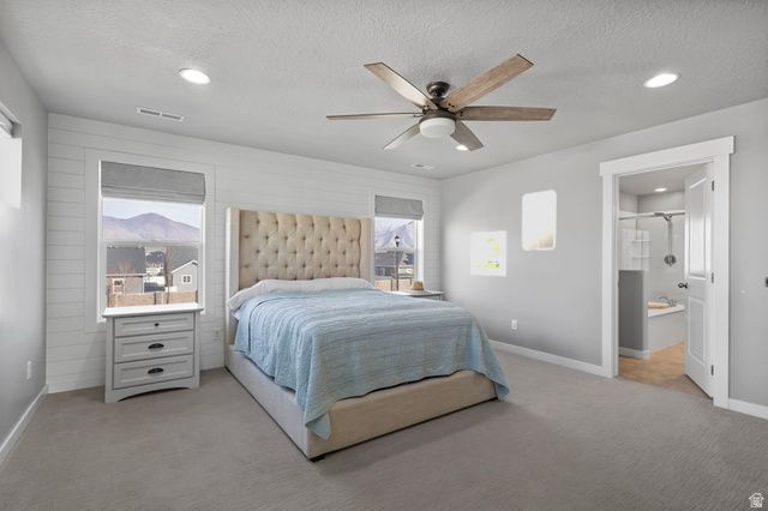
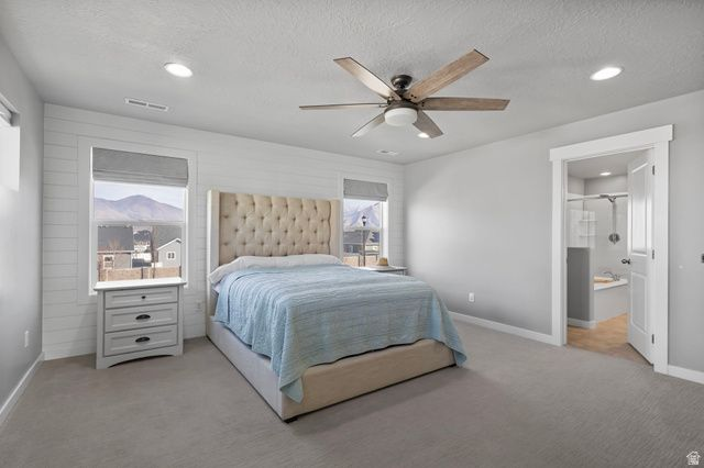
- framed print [470,229,508,277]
- home mirror [521,190,557,251]
